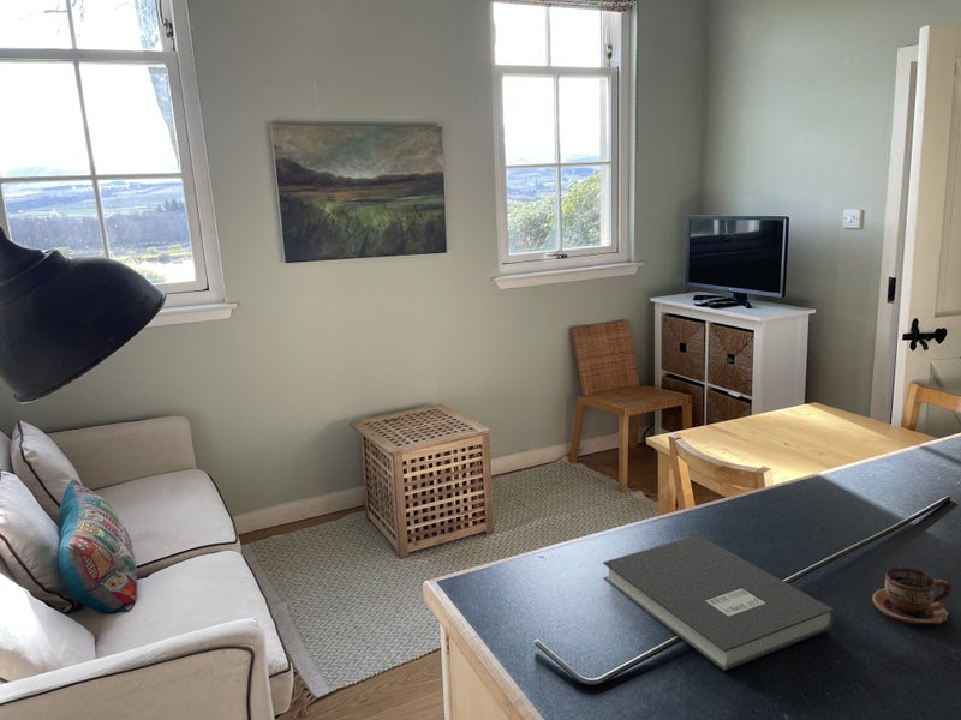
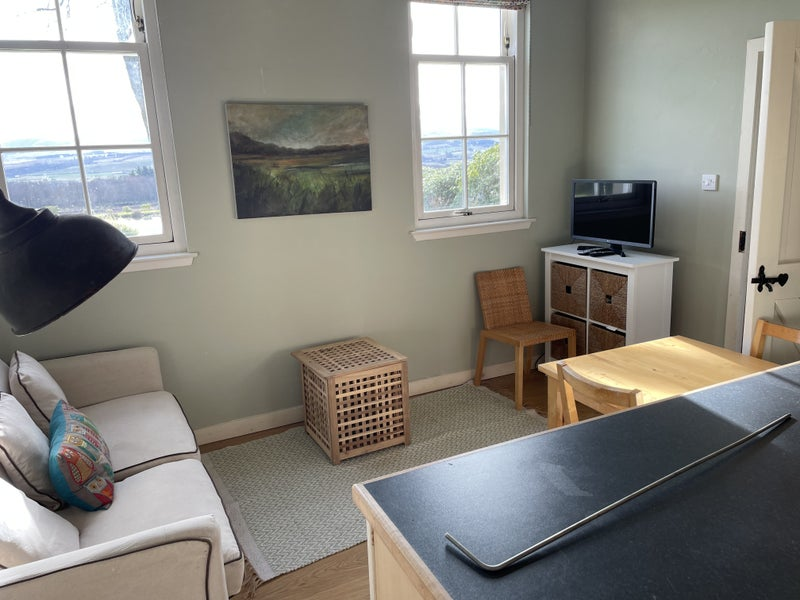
- cup [871,566,953,626]
- book [602,534,836,672]
